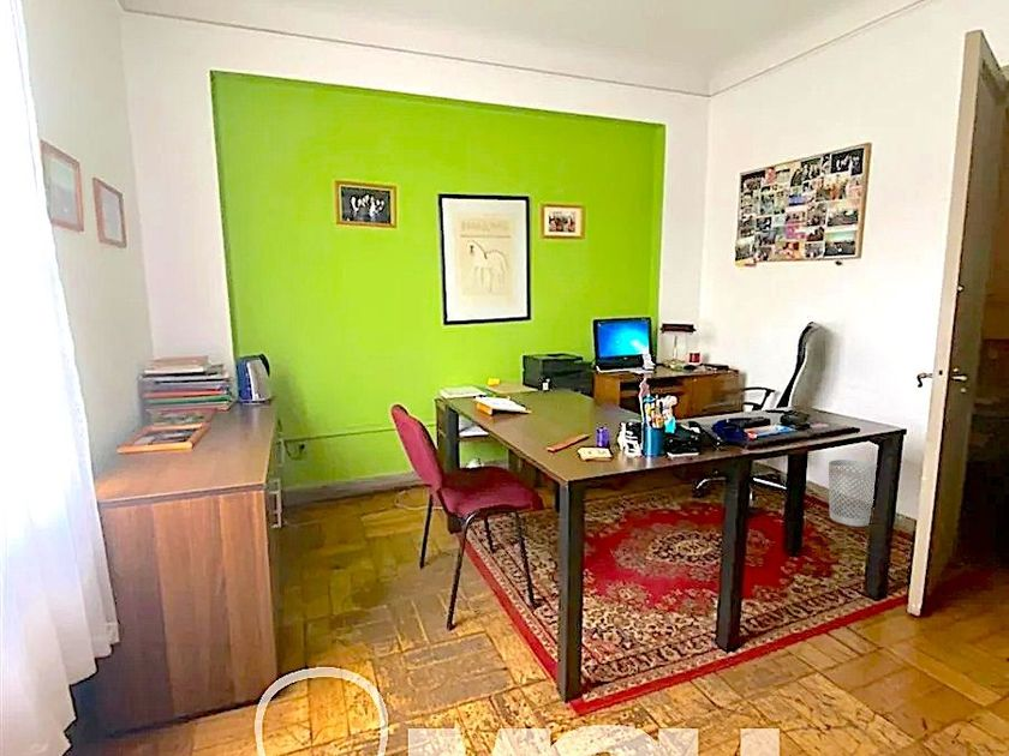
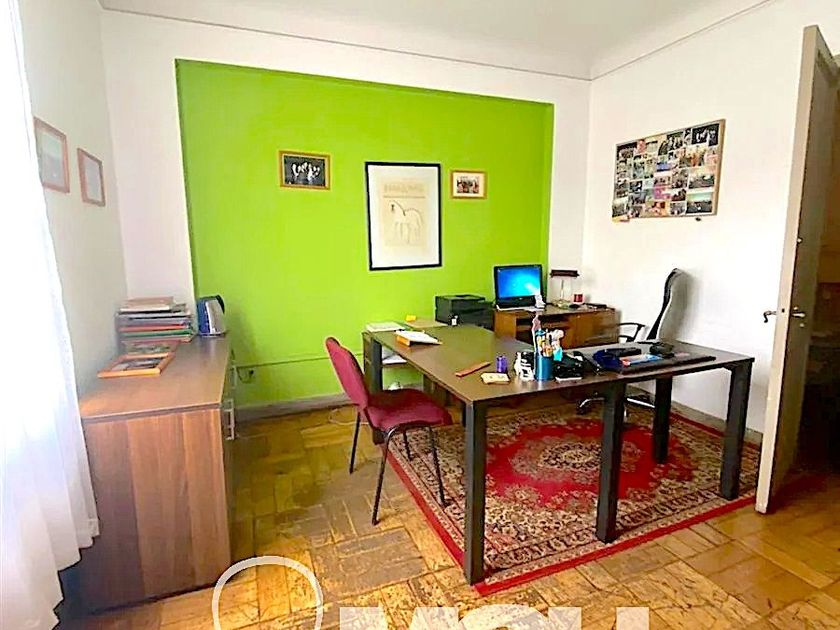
- wastebasket [828,458,877,527]
